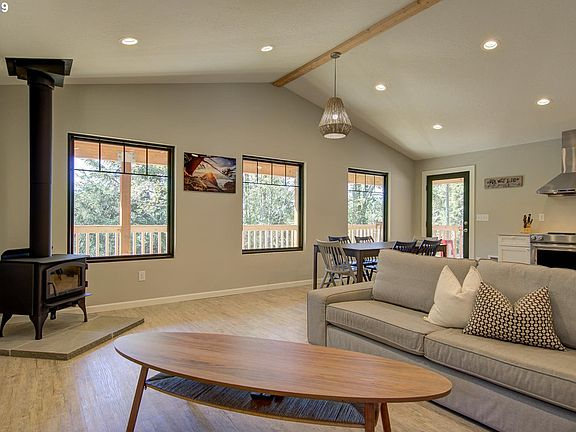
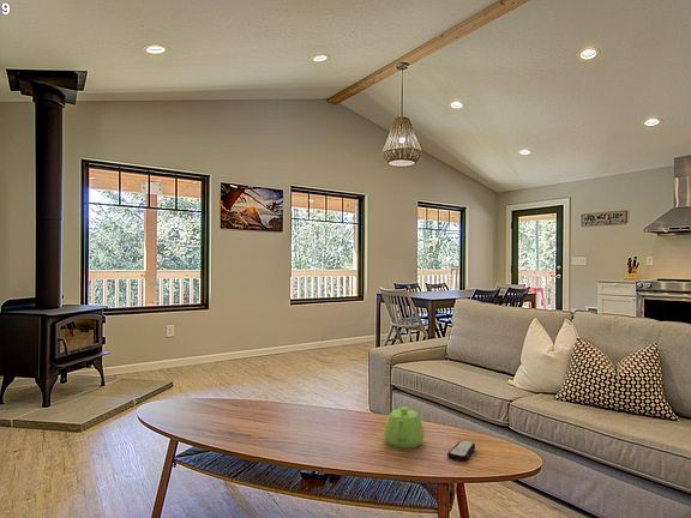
+ remote control [446,439,476,463]
+ teapot [383,405,425,450]
